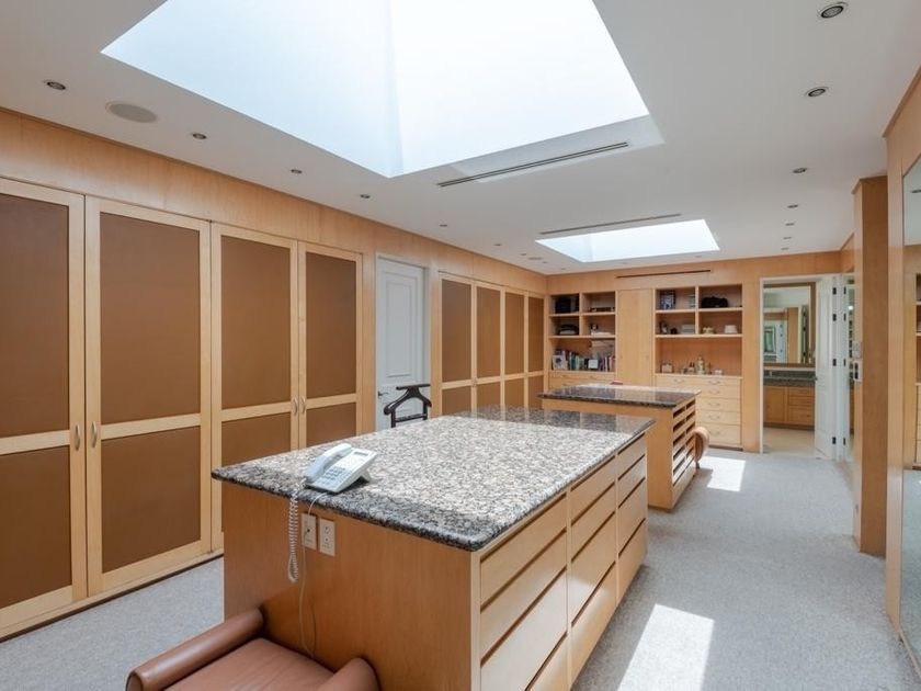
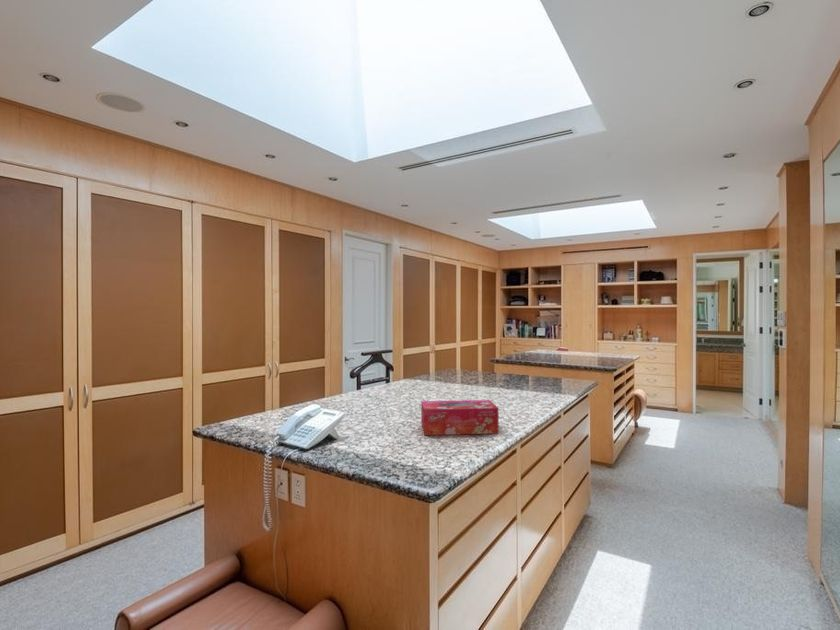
+ tissue box [420,399,500,436]
